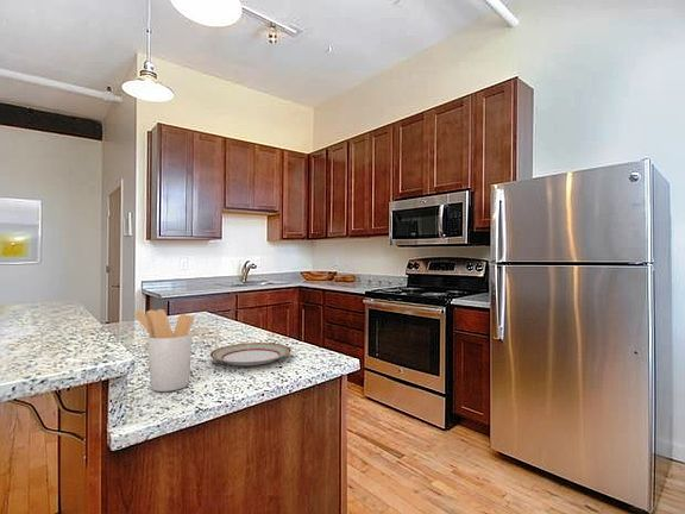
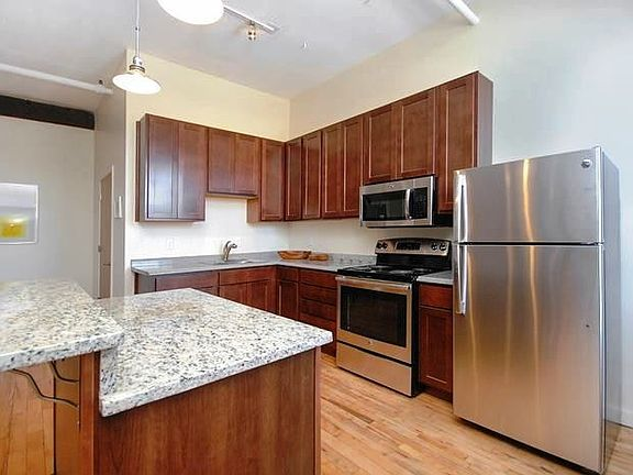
- utensil holder [133,308,195,393]
- plate [209,341,293,366]
